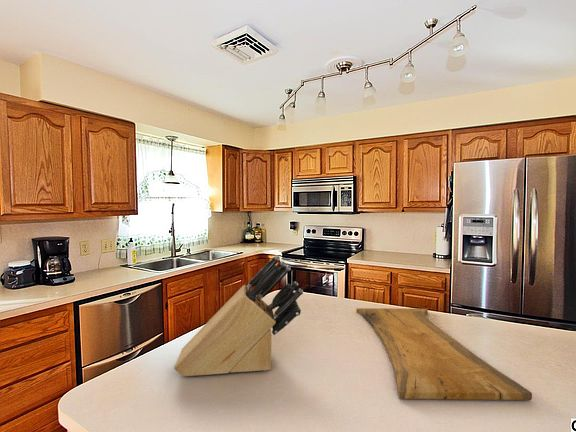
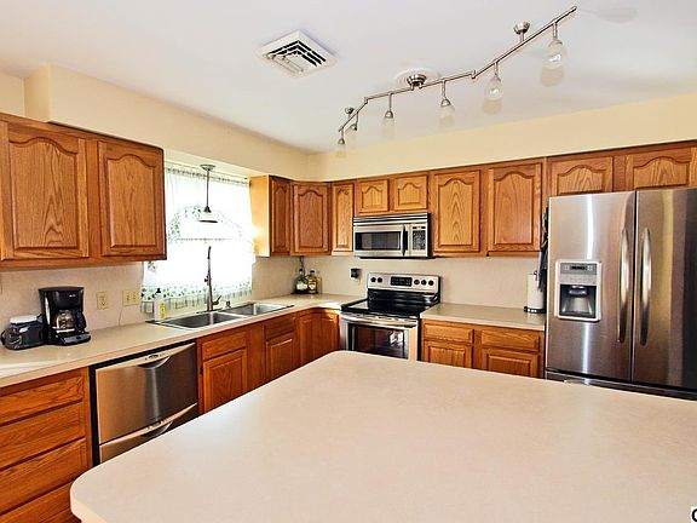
- knife block [173,254,304,377]
- cutting board [355,307,533,401]
